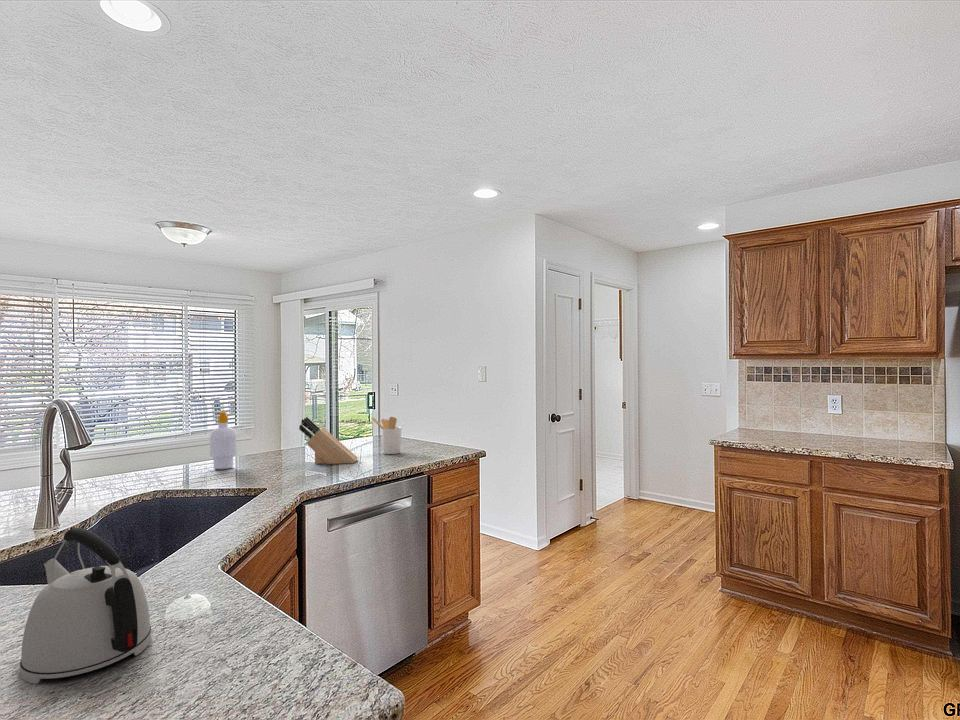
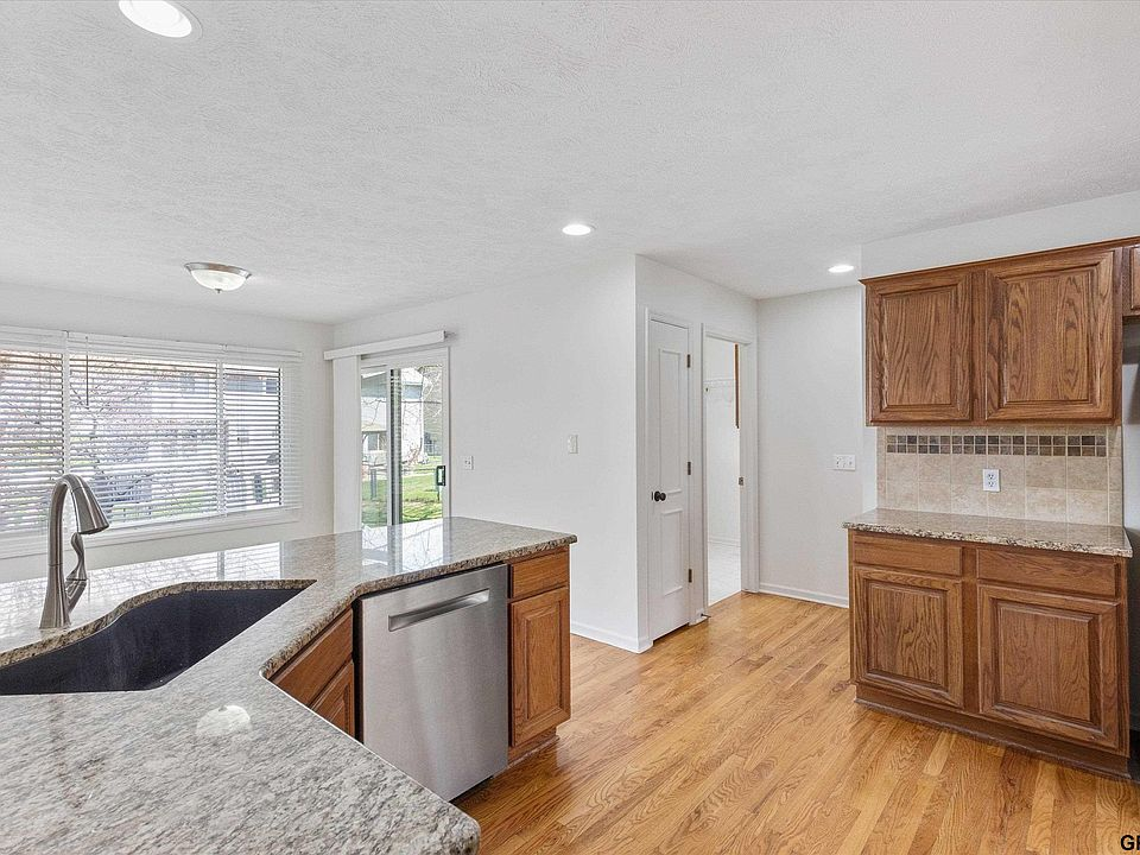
- soap bottle [209,411,237,470]
- utensil holder [371,416,402,455]
- kettle [18,526,153,685]
- knife block [298,416,359,465]
